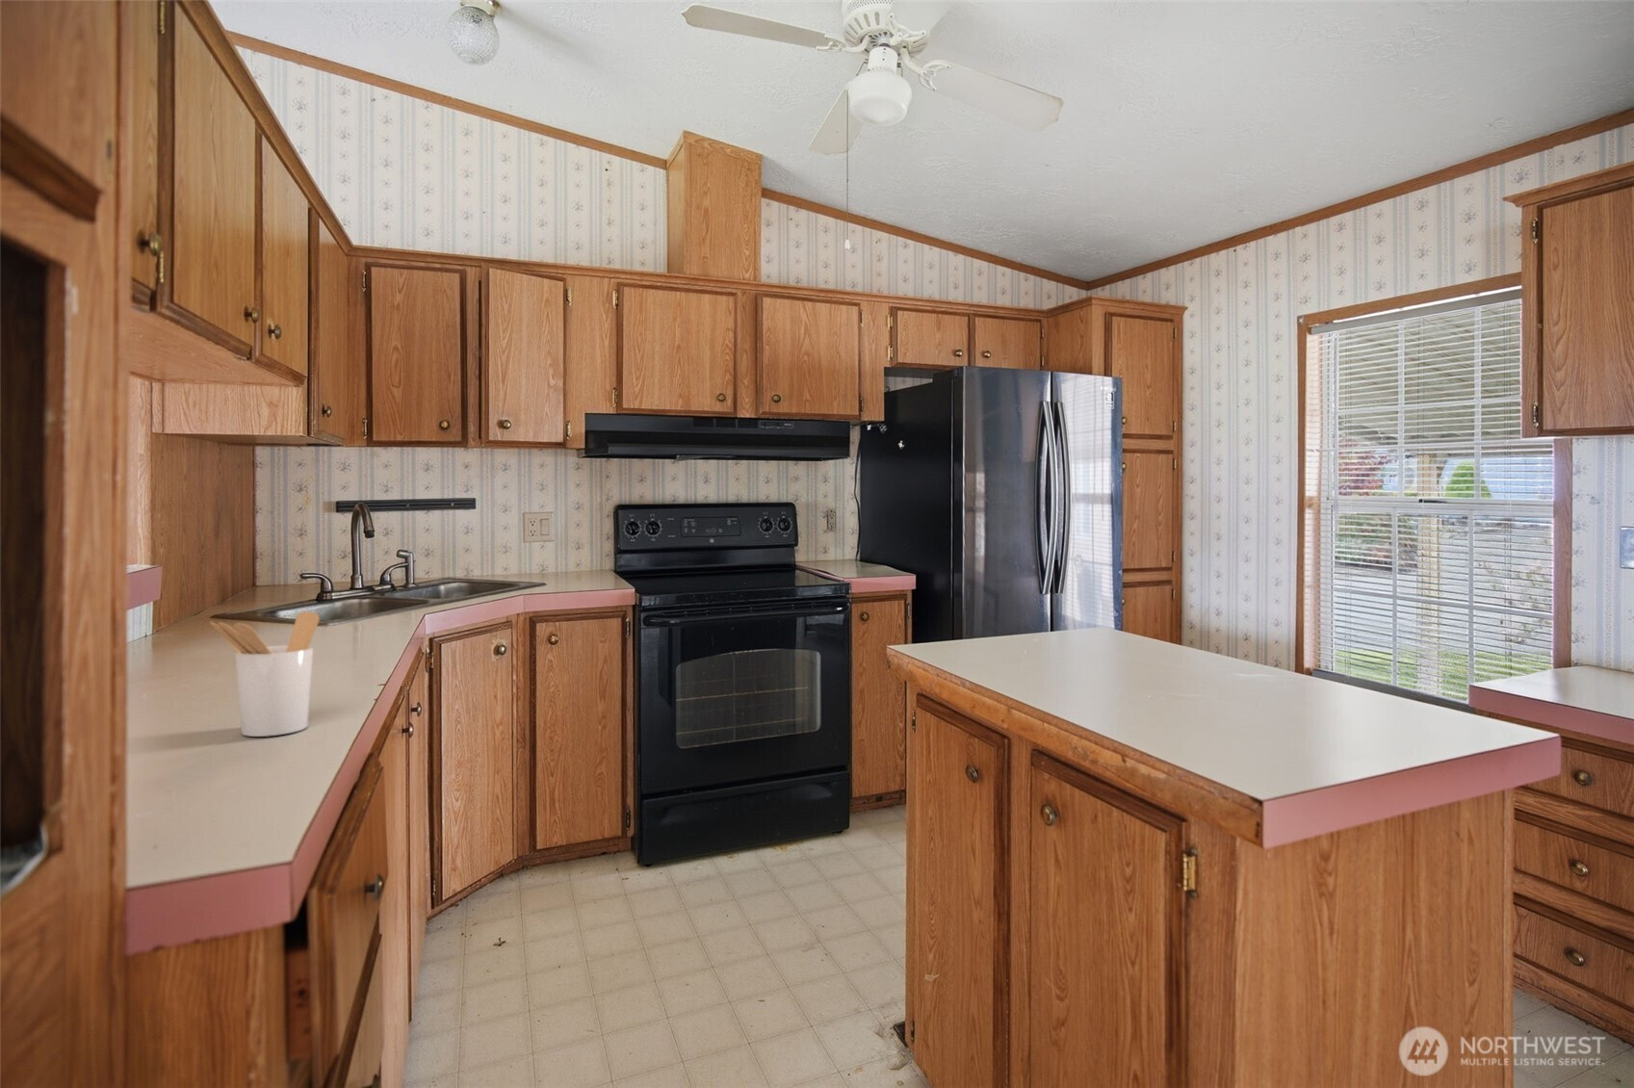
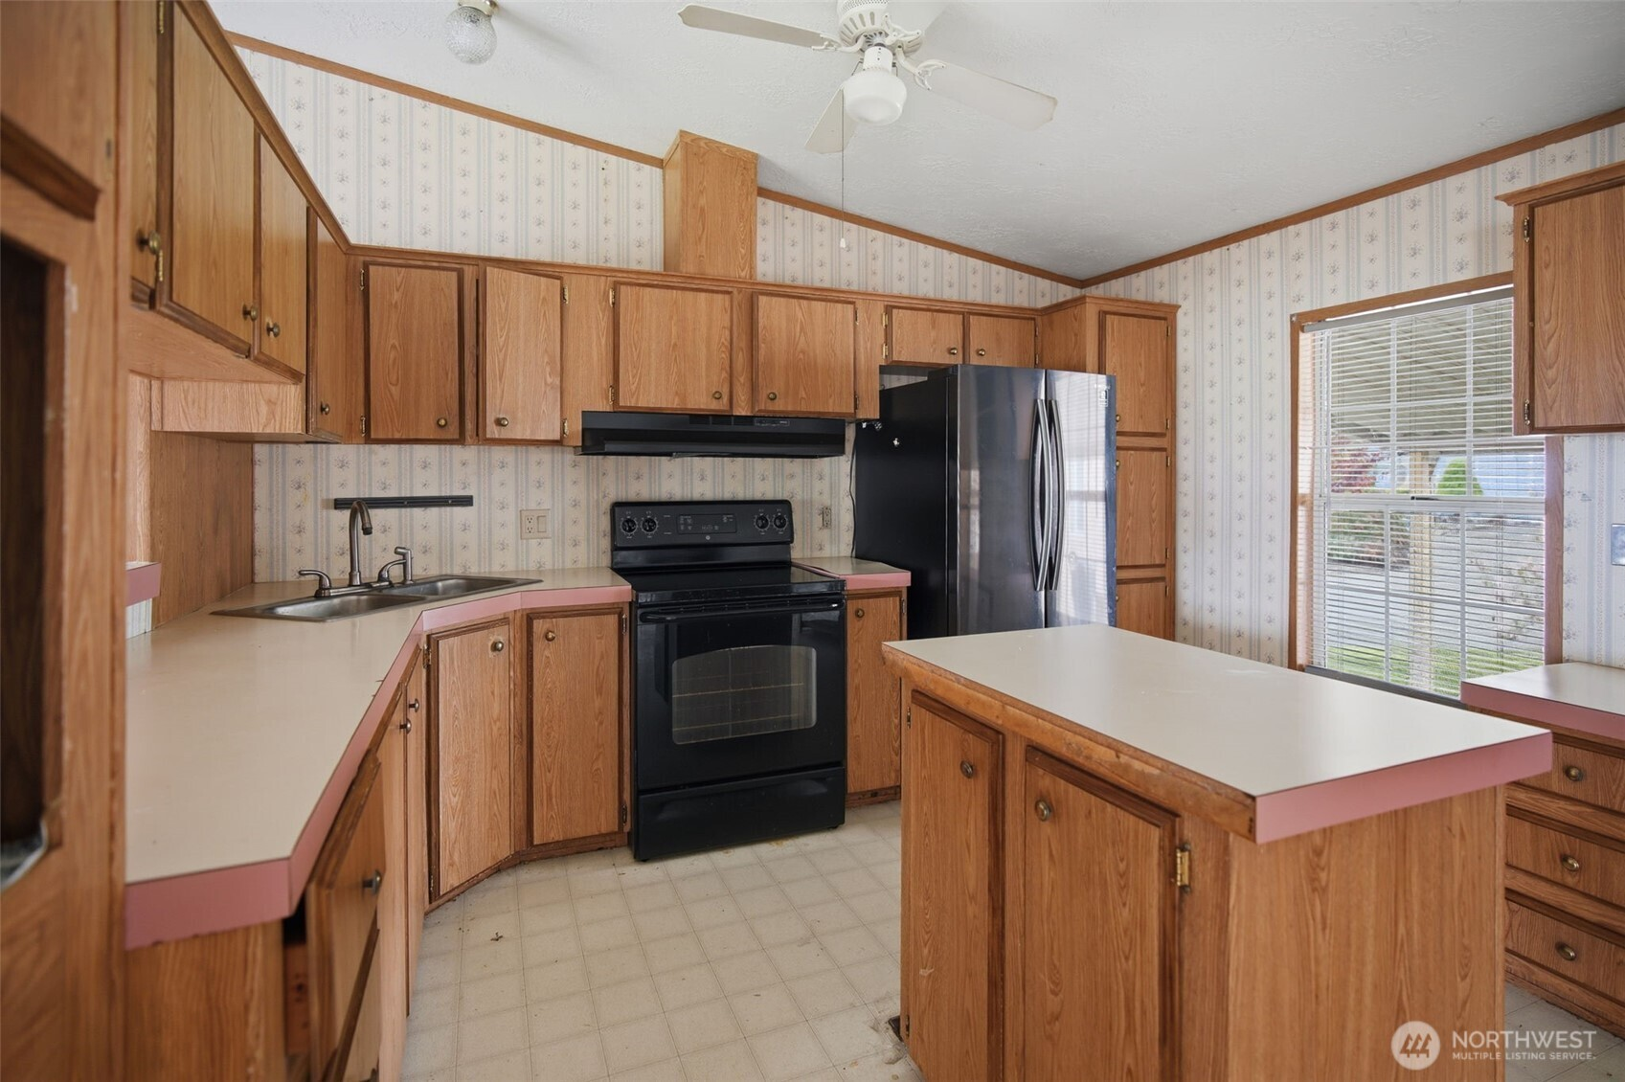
- utensil holder [209,610,320,737]
